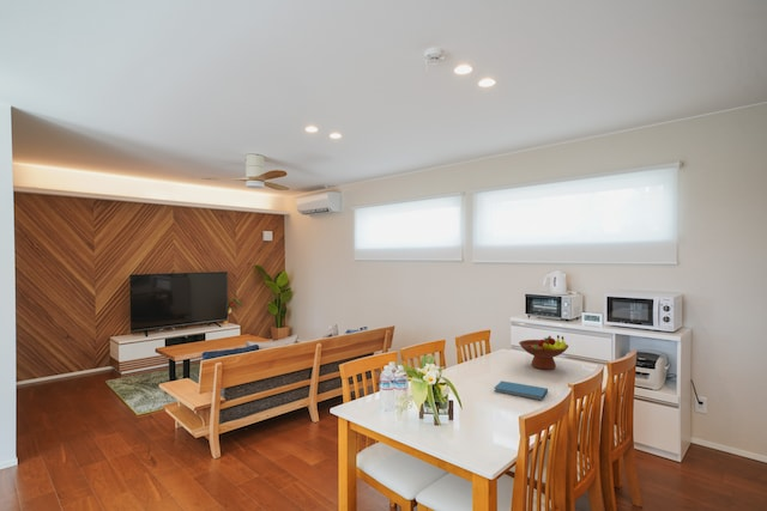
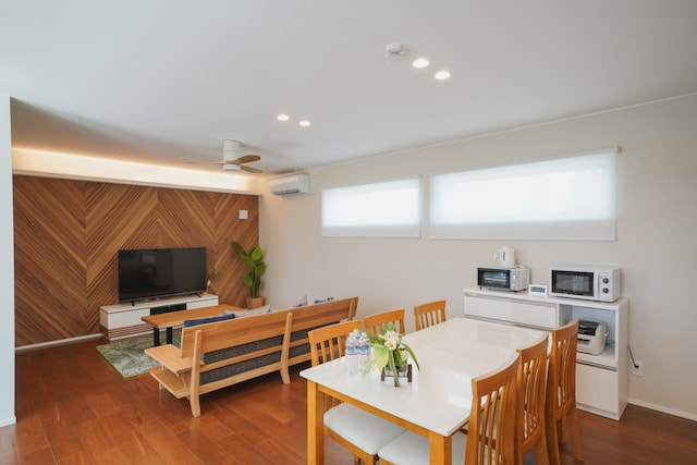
- book [493,381,549,401]
- fruit bowl [518,334,569,371]
